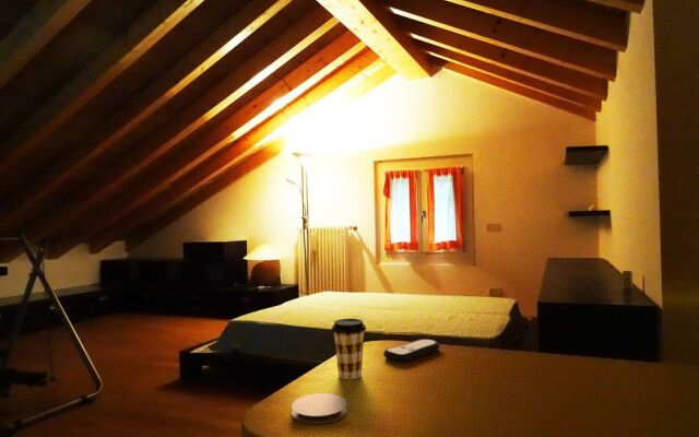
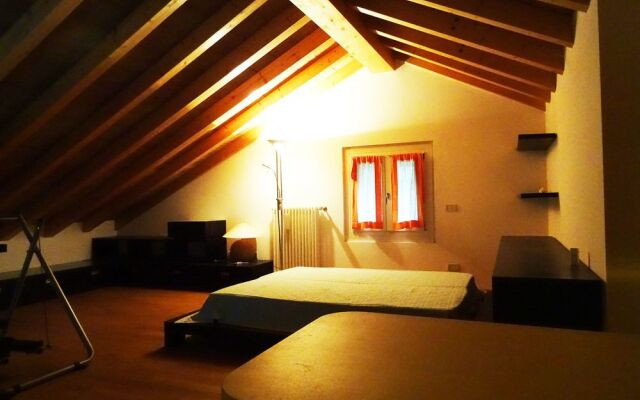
- coffee cup [331,318,367,380]
- remote control [382,338,440,364]
- coaster [291,392,347,425]
